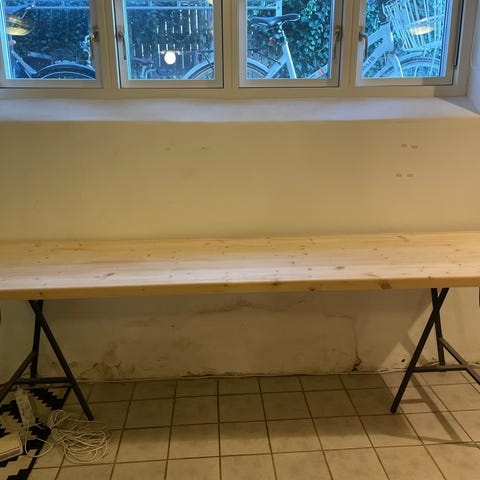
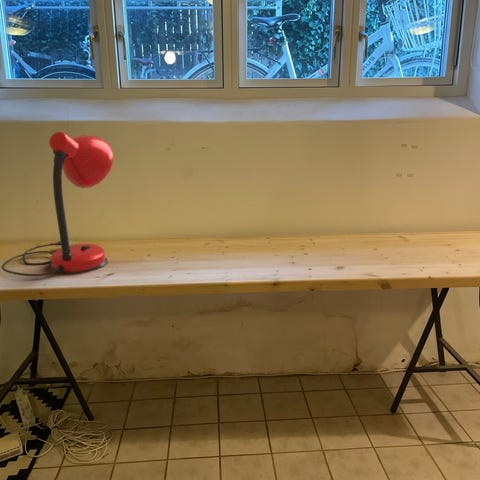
+ desk lamp [0,131,114,277]
